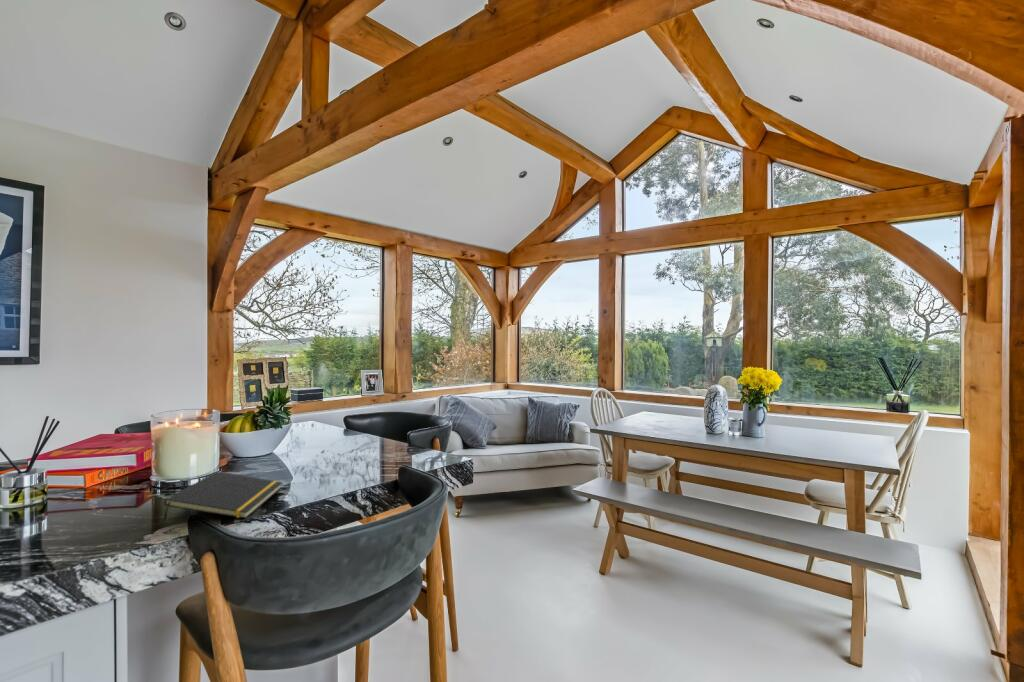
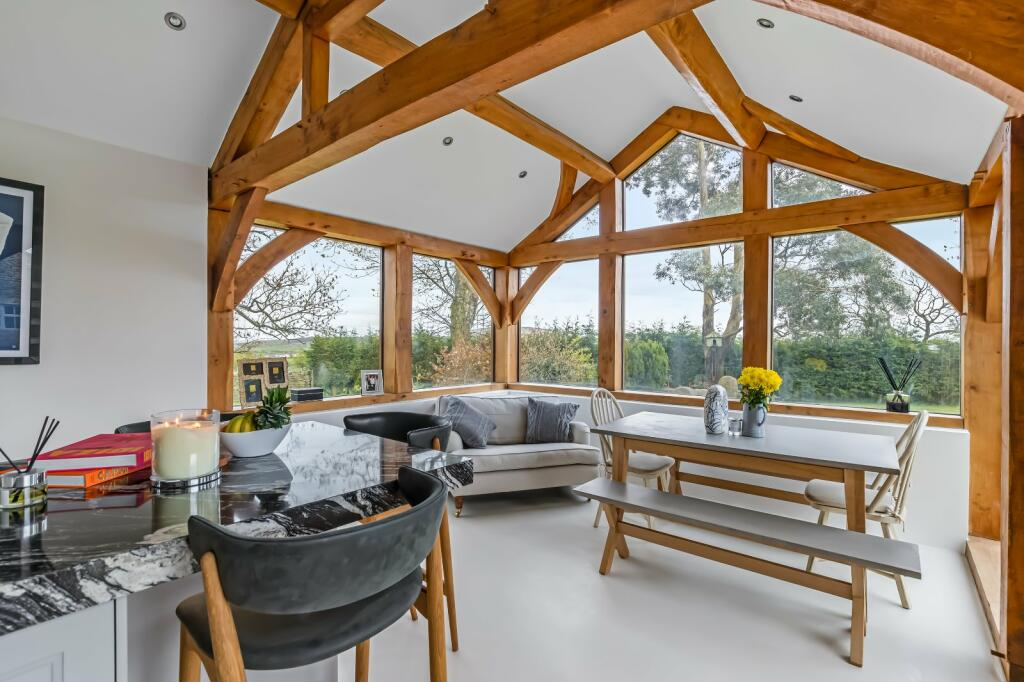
- notepad [162,470,284,523]
